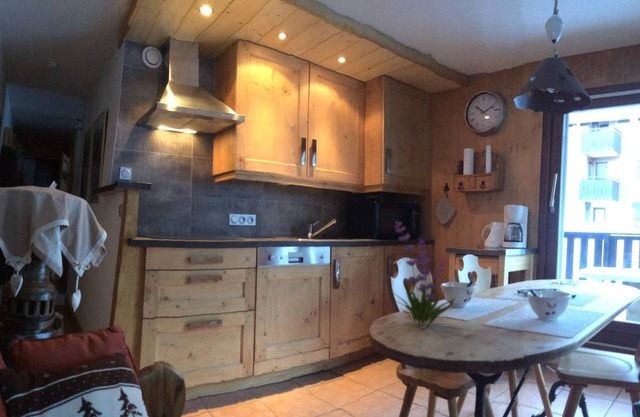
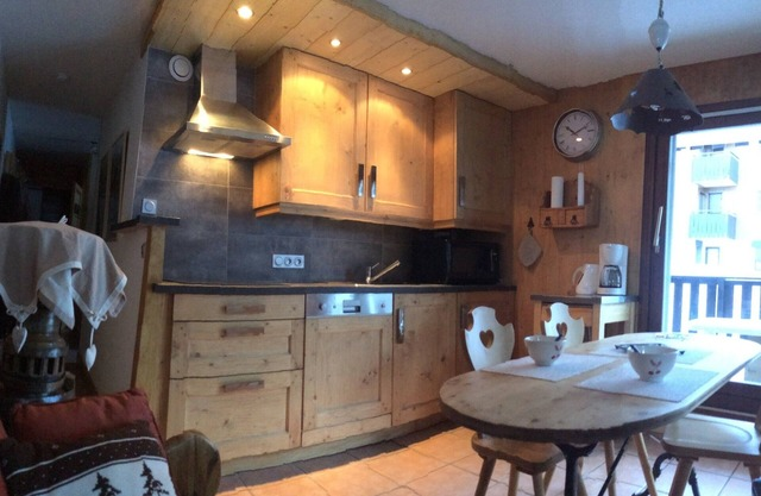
- plant [390,220,457,327]
